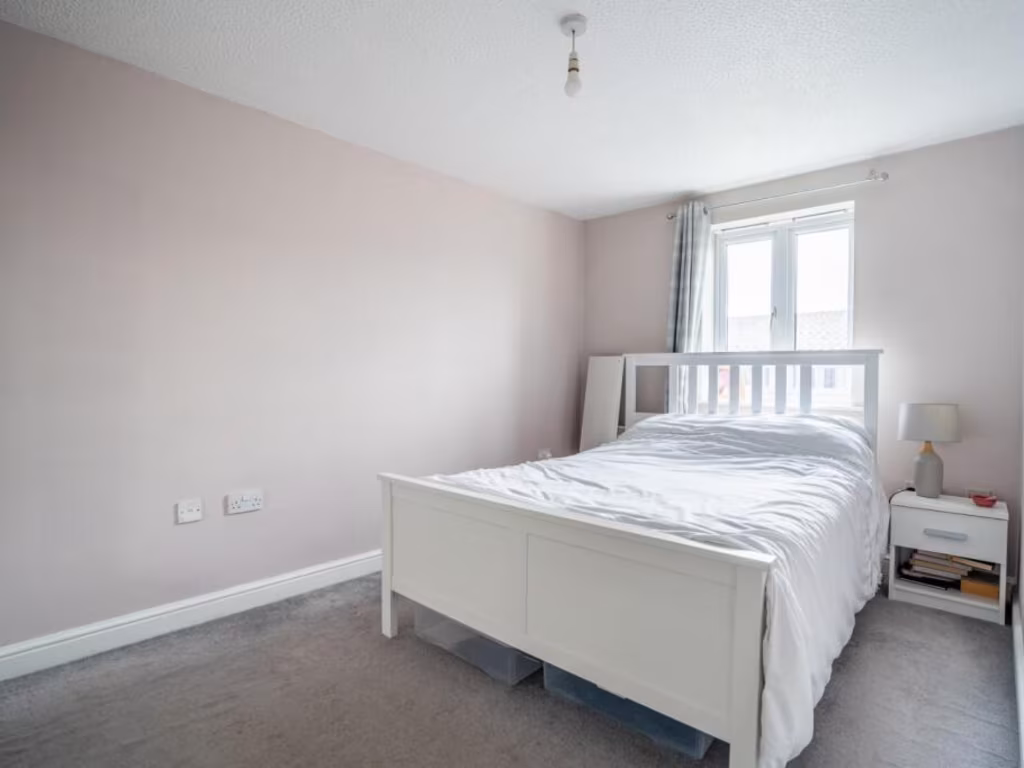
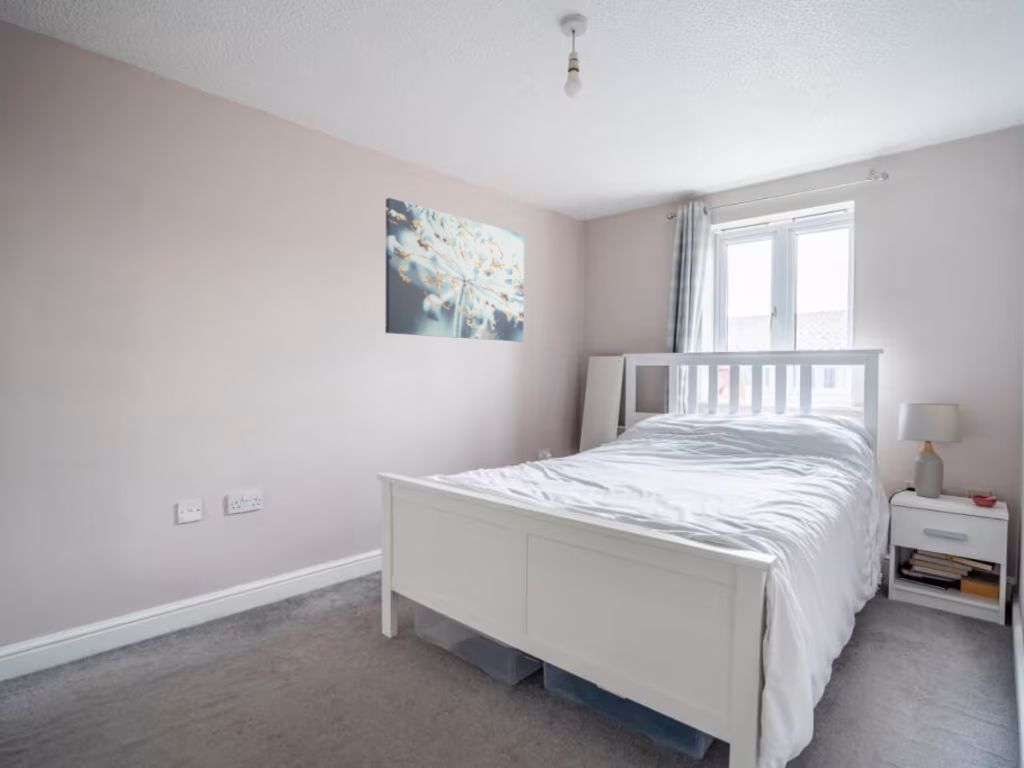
+ wall art [384,197,525,343]
